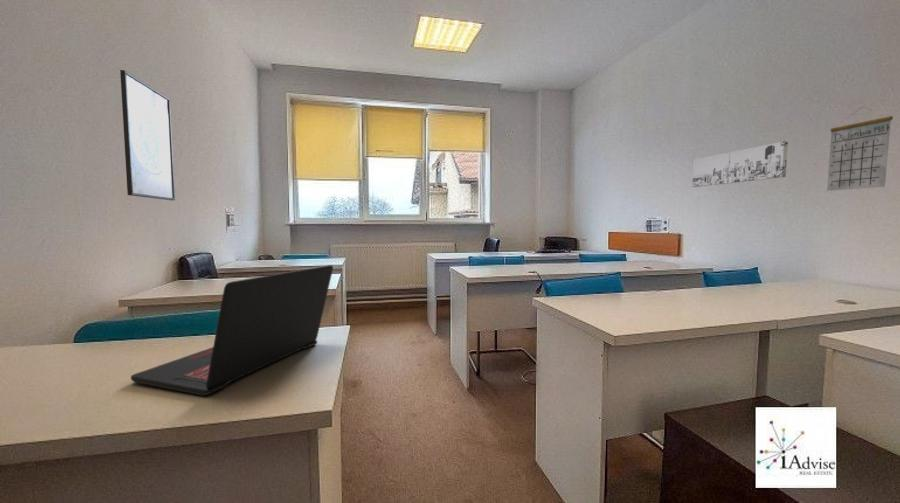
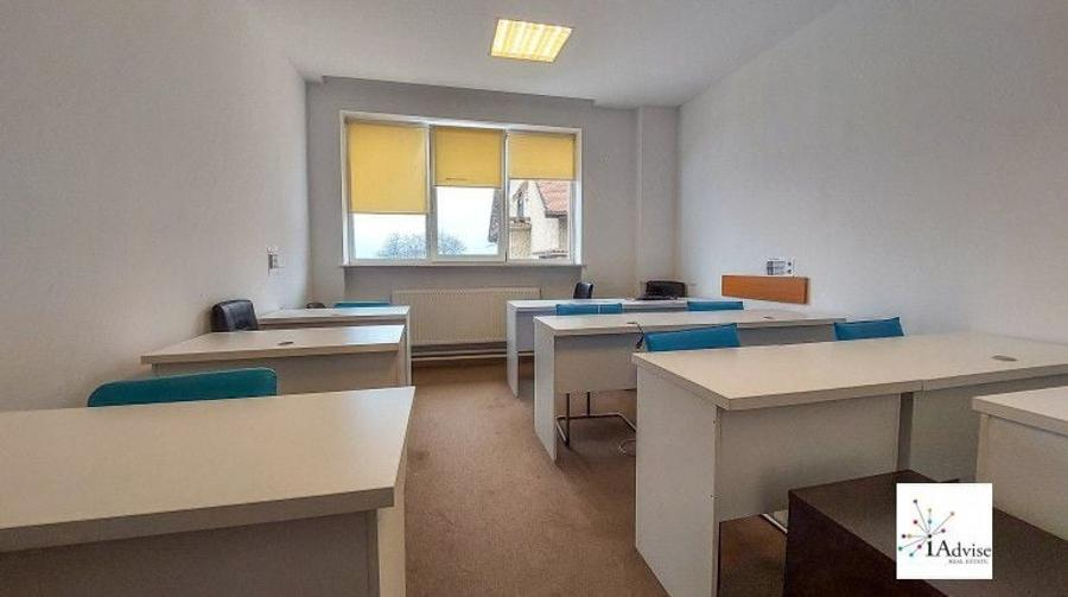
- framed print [119,69,176,201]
- wall art [691,140,789,188]
- laptop [130,264,334,397]
- calendar [826,106,894,192]
